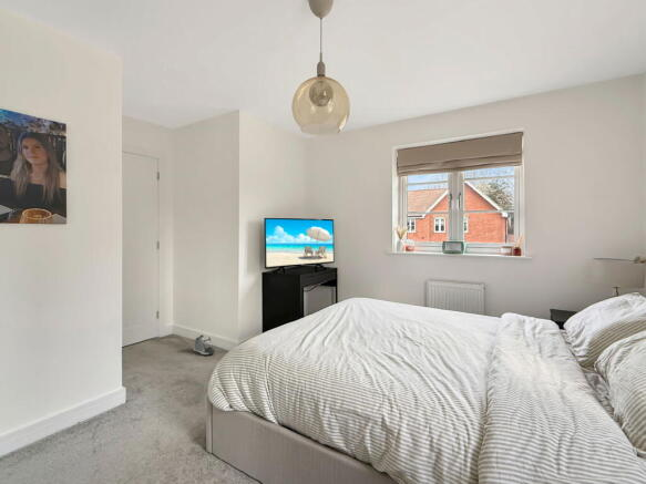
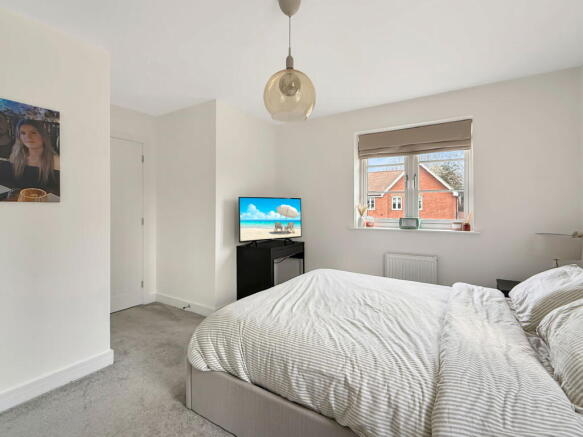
- sneaker [193,334,216,356]
